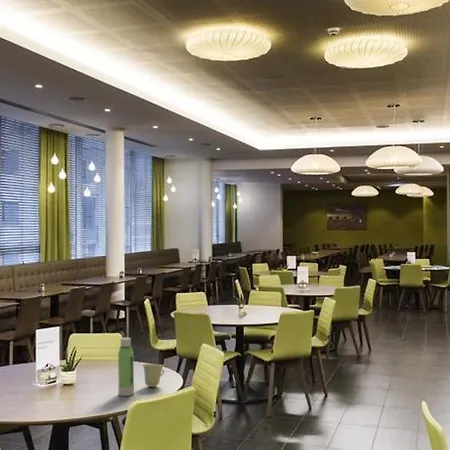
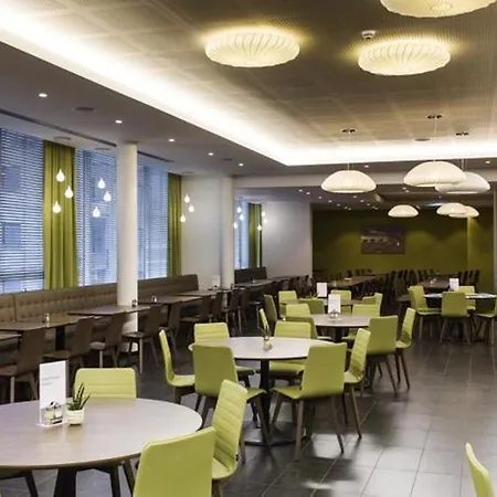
- water bottle [117,337,135,397]
- cup [141,363,166,388]
